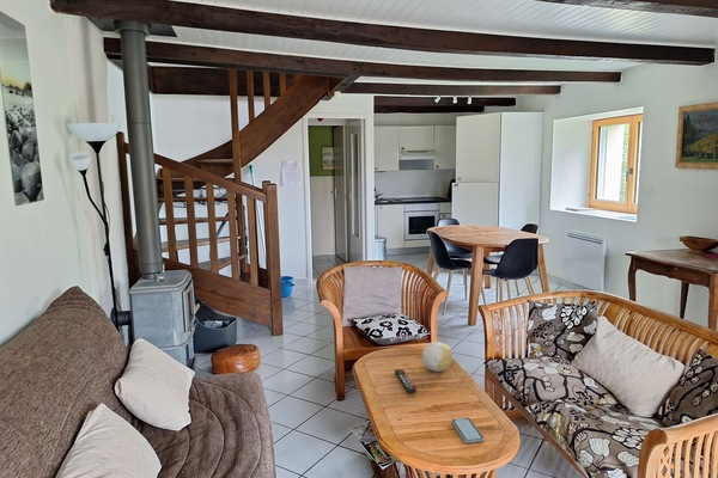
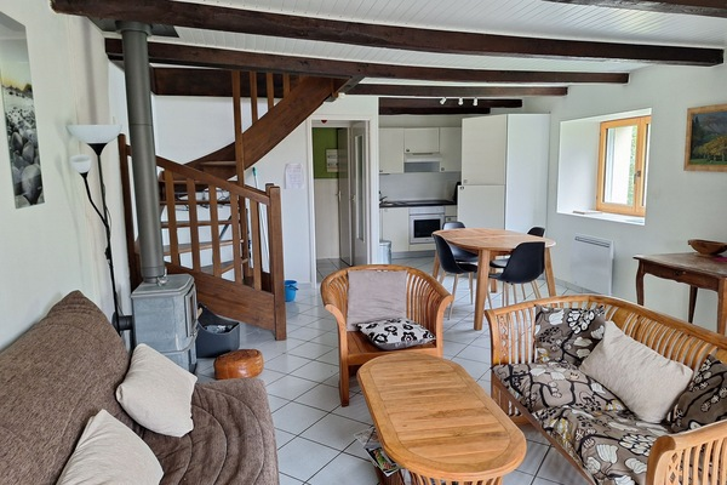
- decorative ball [421,341,454,373]
- smartphone [451,417,485,445]
- remote control [394,368,418,394]
